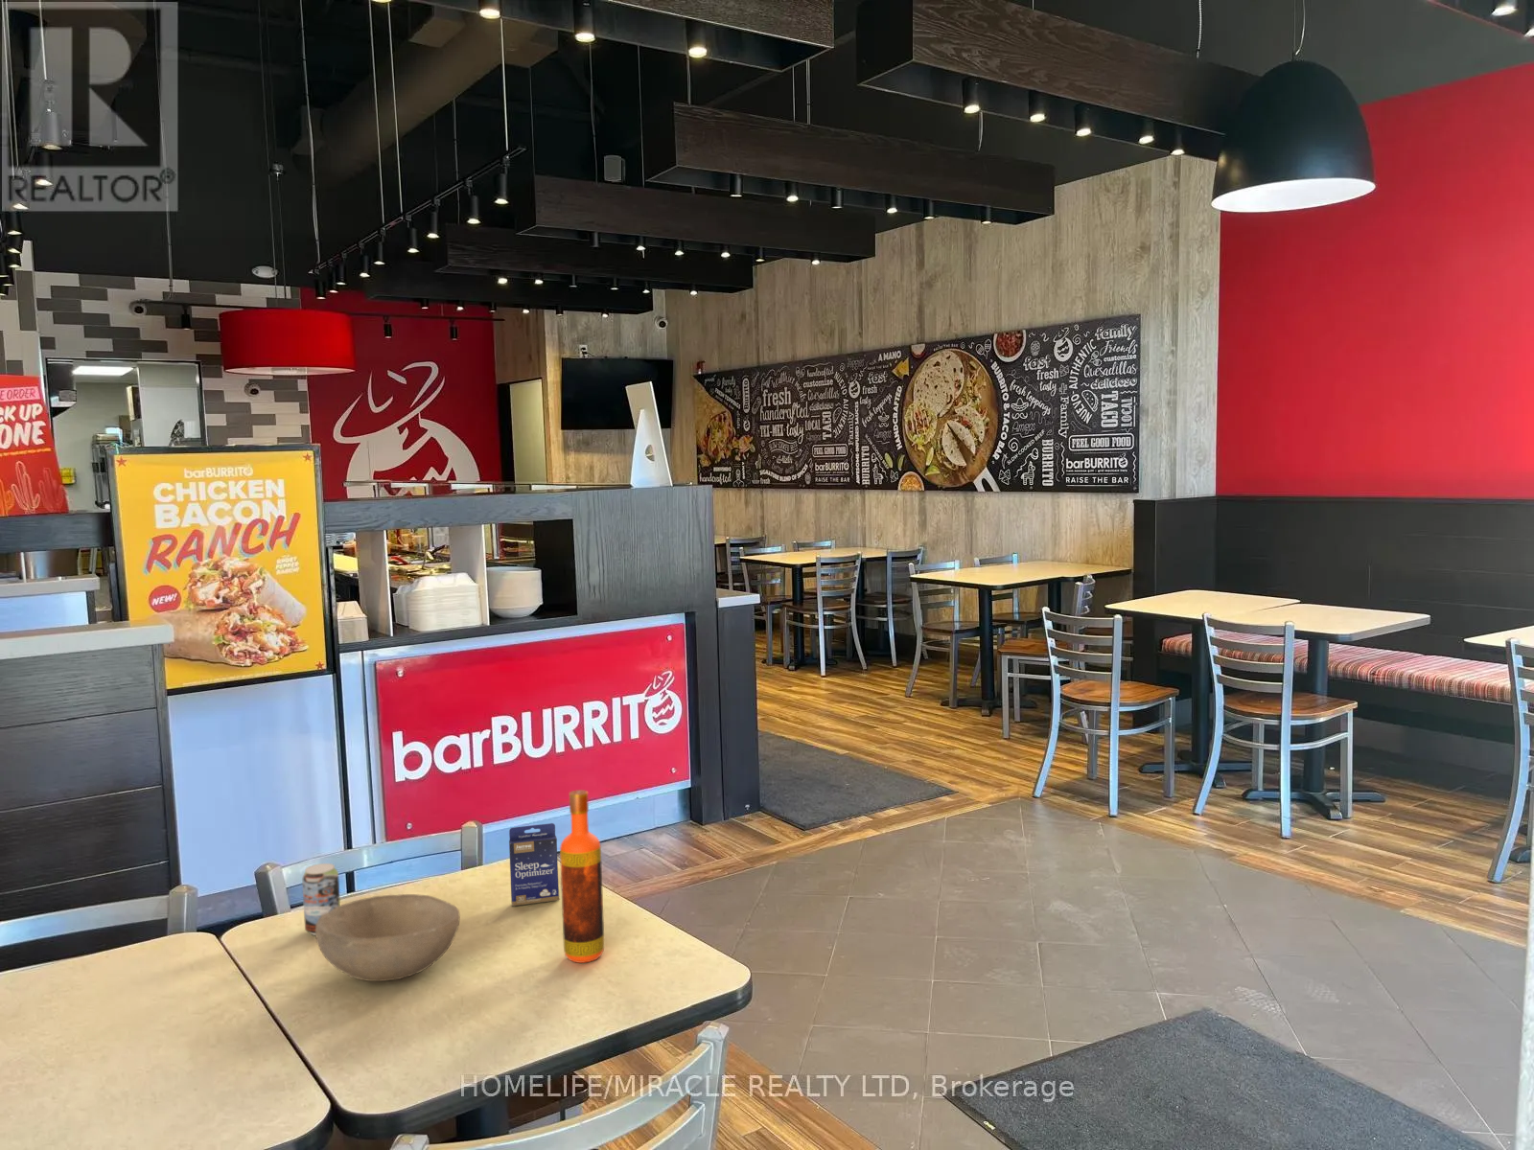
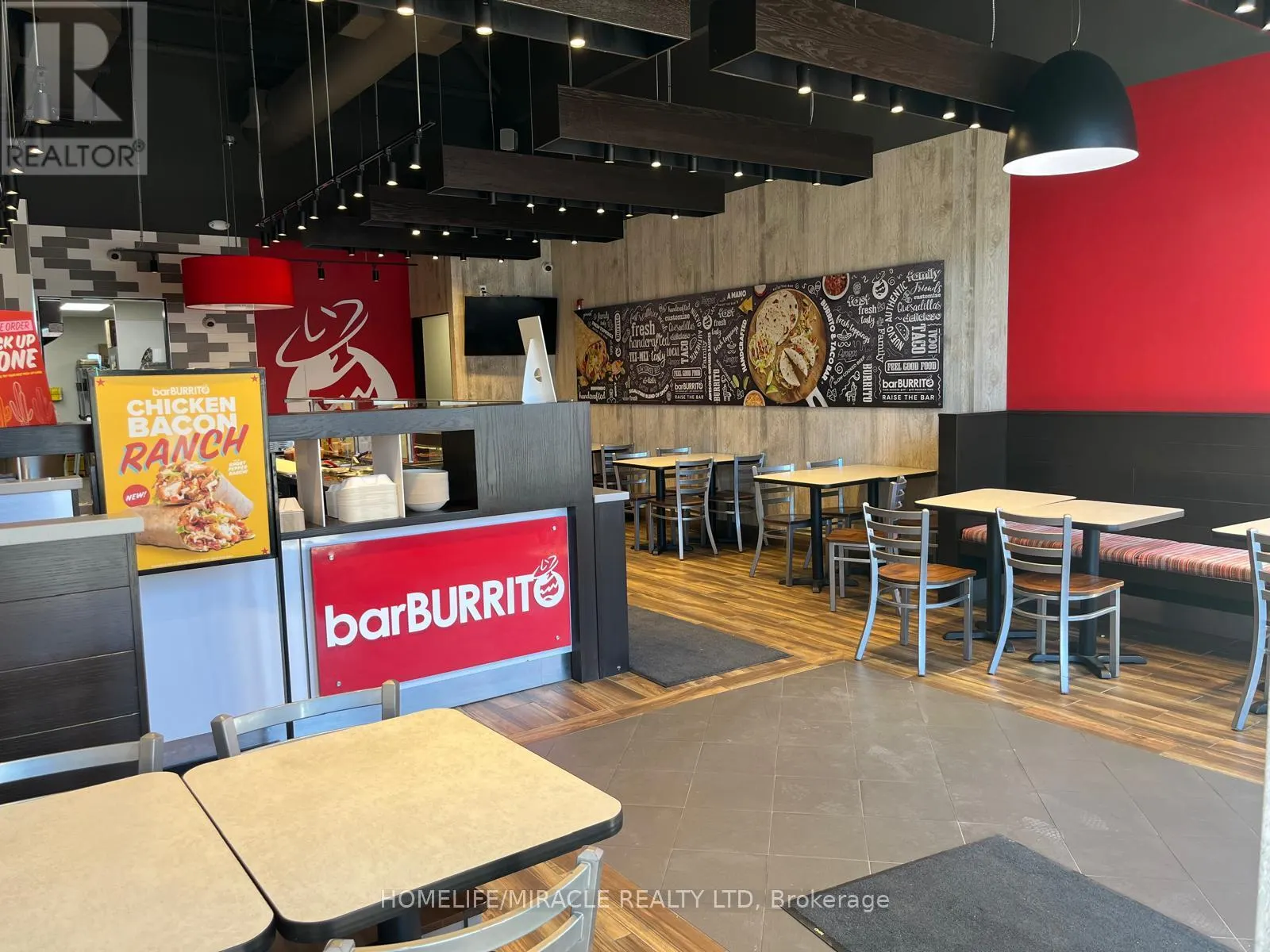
- bowl [314,893,461,982]
- small box [509,823,560,906]
- hot sauce [559,789,605,964]
- beverage can [301,862,342,936]
